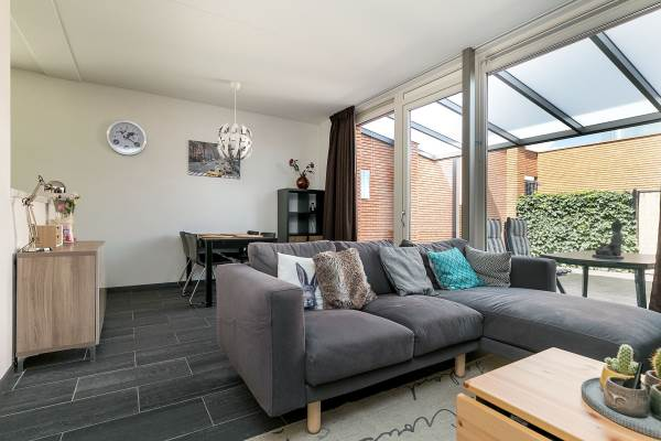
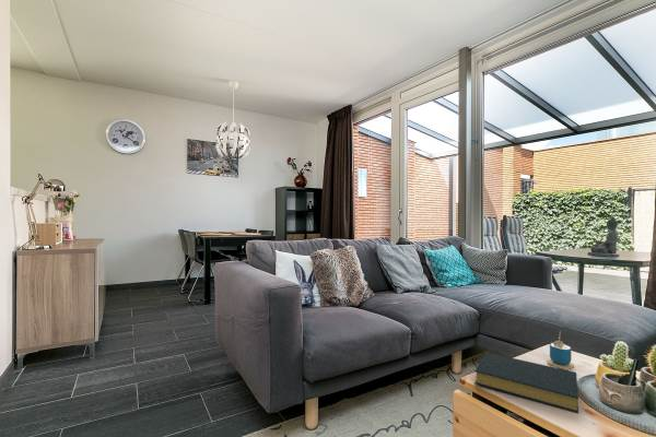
+ cup [546,331,575,370]
+ hardback book [473,351,579,414]
